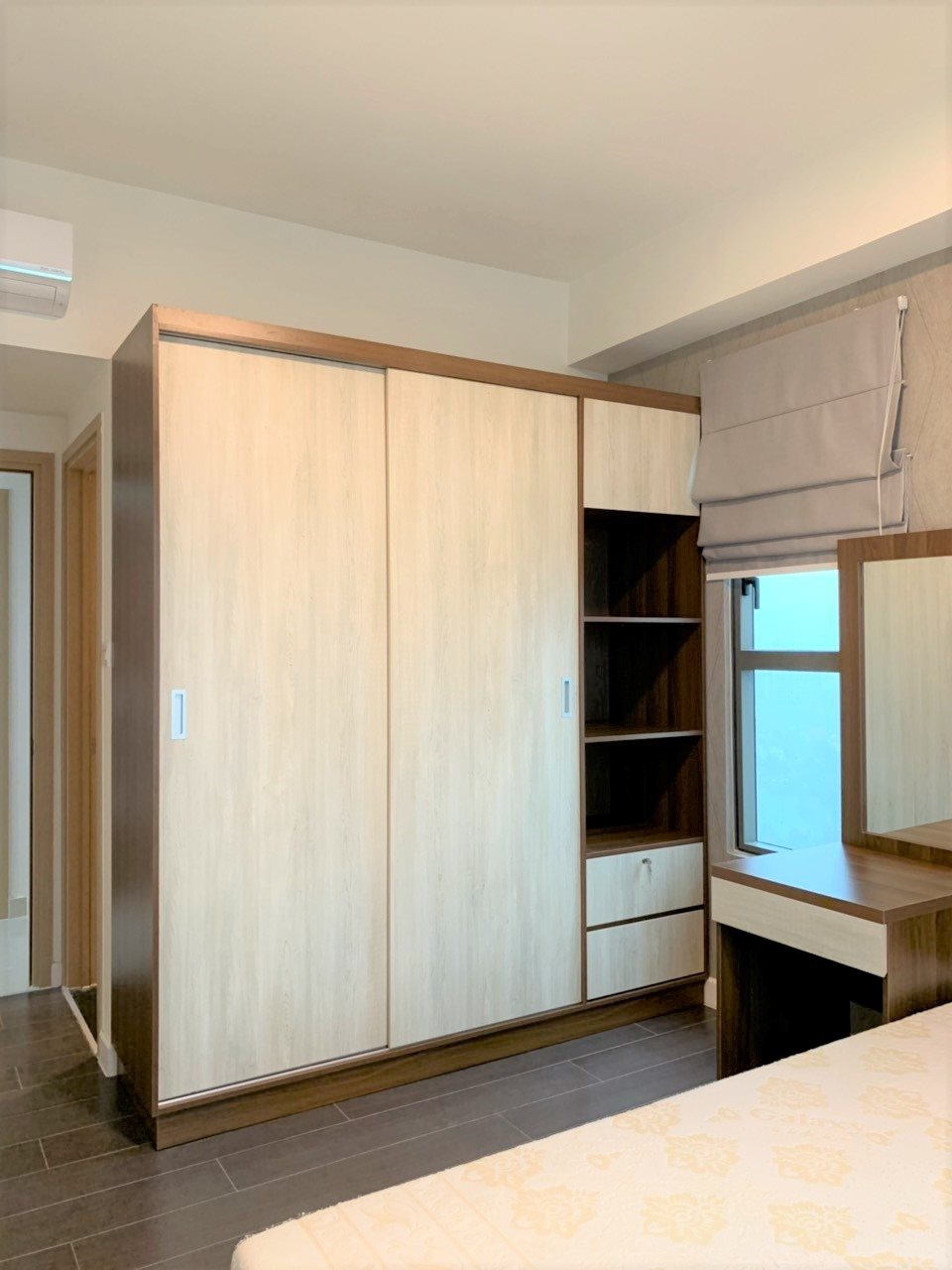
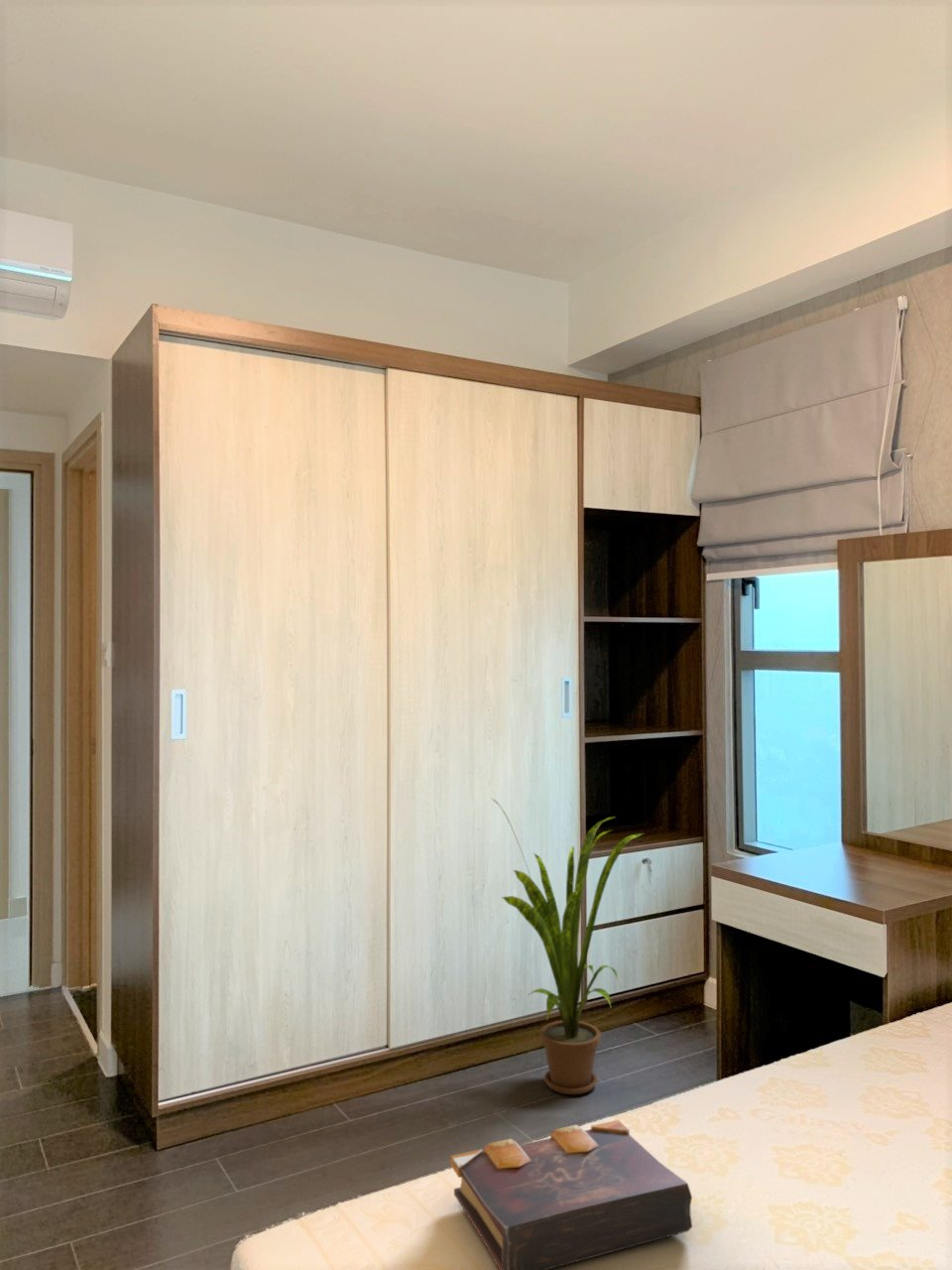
+ house plant [490,797,644,1095]
+ book [450,1119,693,1270]
